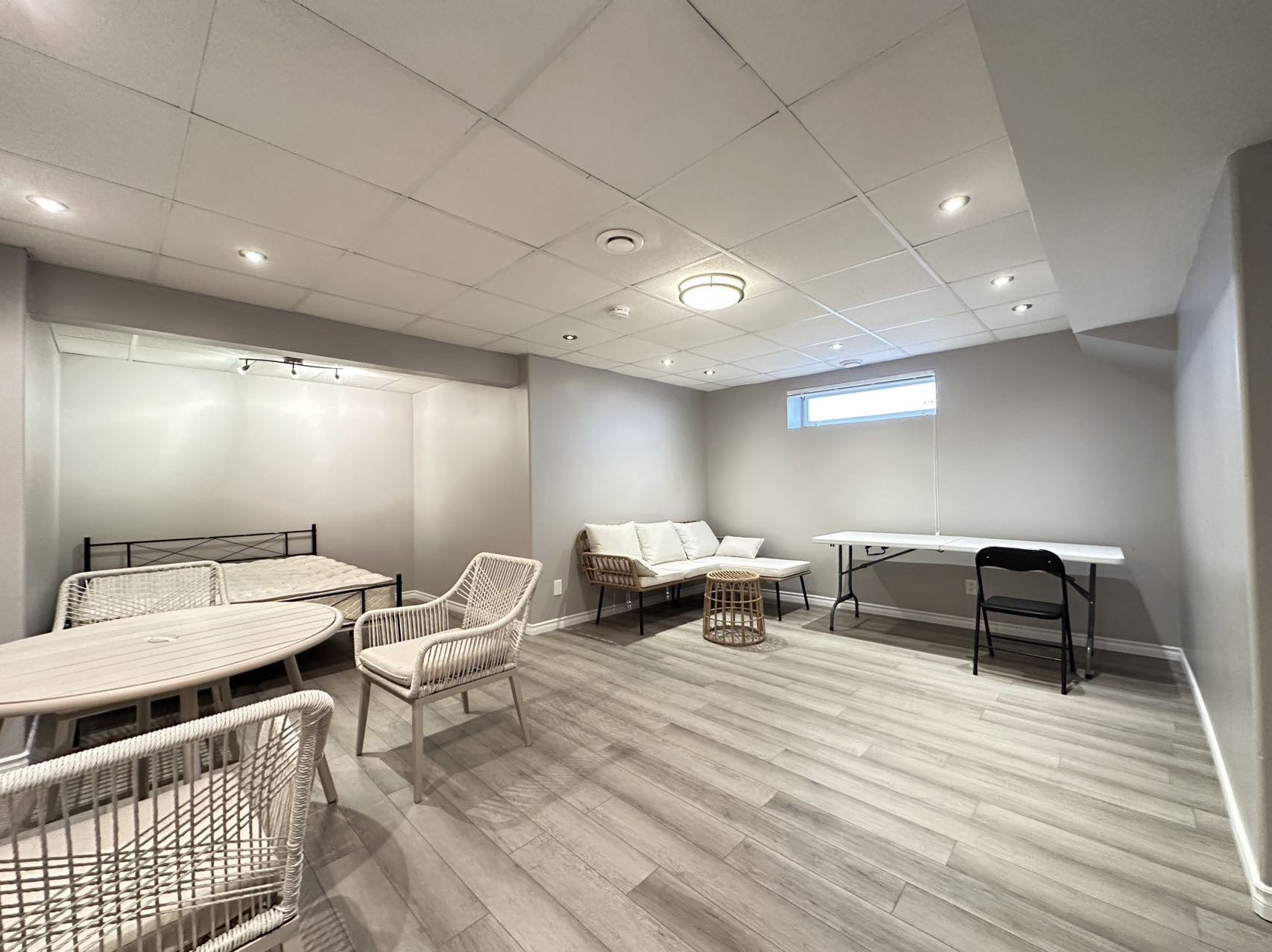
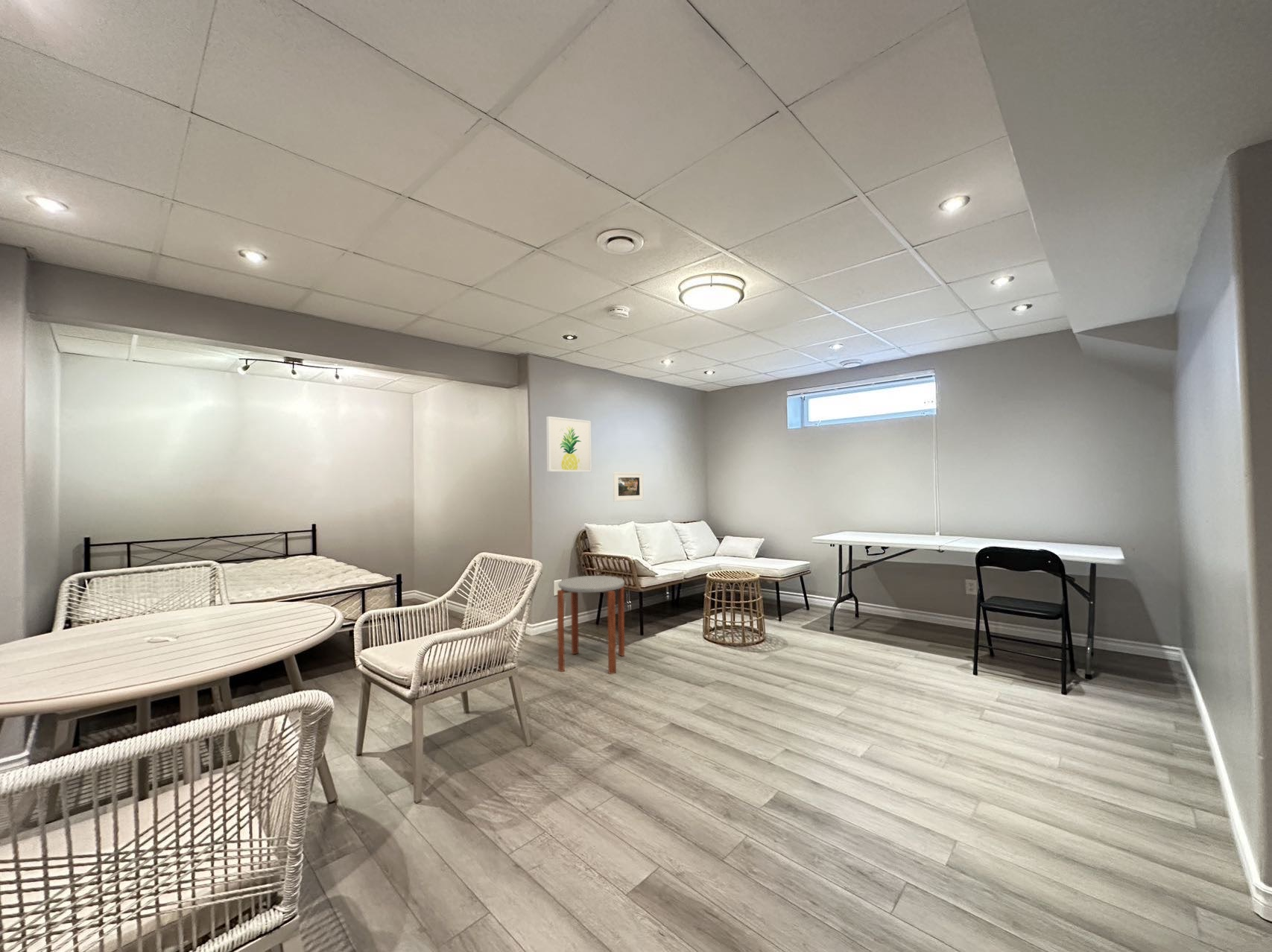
+ side table [557,575,625,675]
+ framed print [613,472,644,502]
+ wall art [545,416,592,473]
